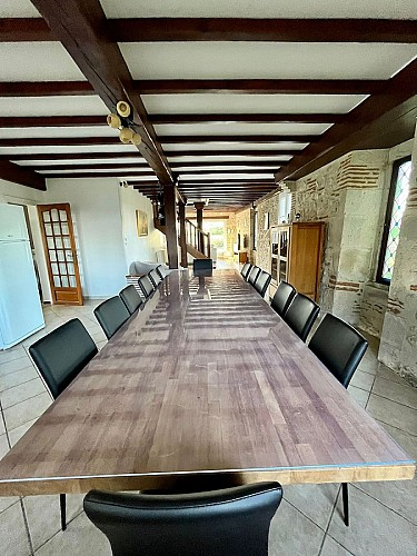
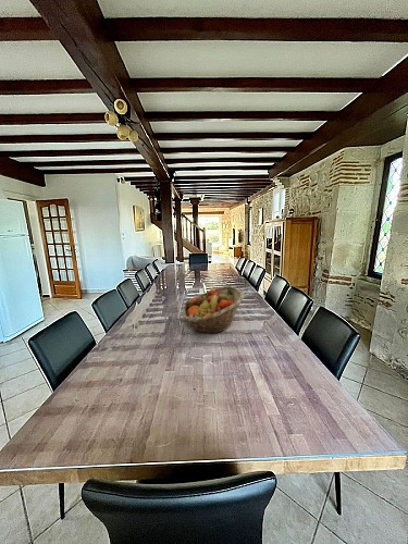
+ fruit basket [182,285,245,335]
